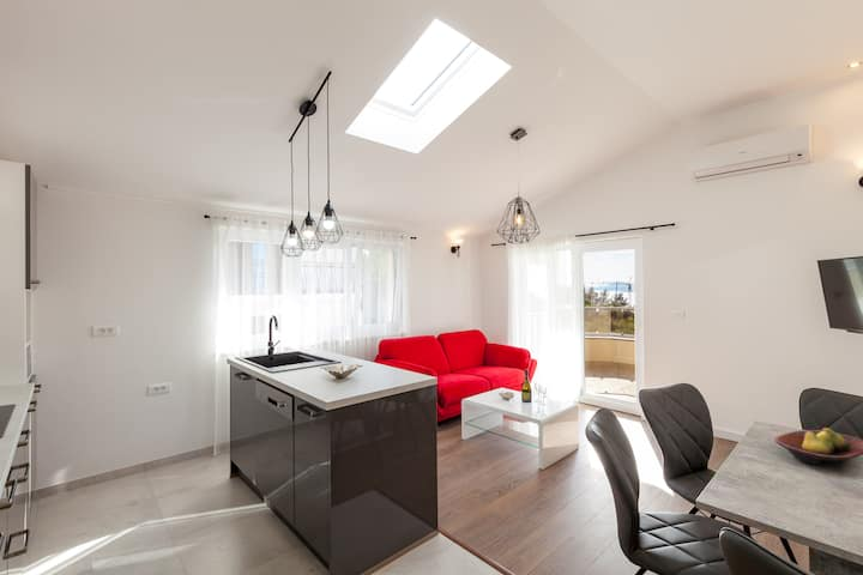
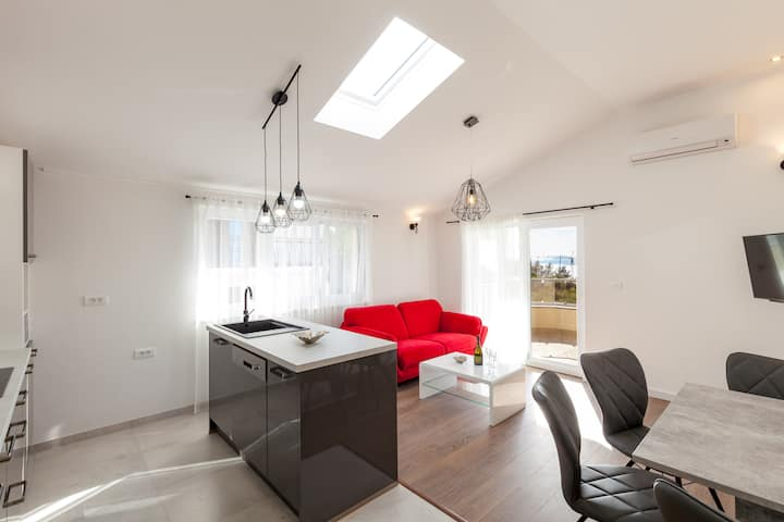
- fruit bowl [774,426,863,466]
